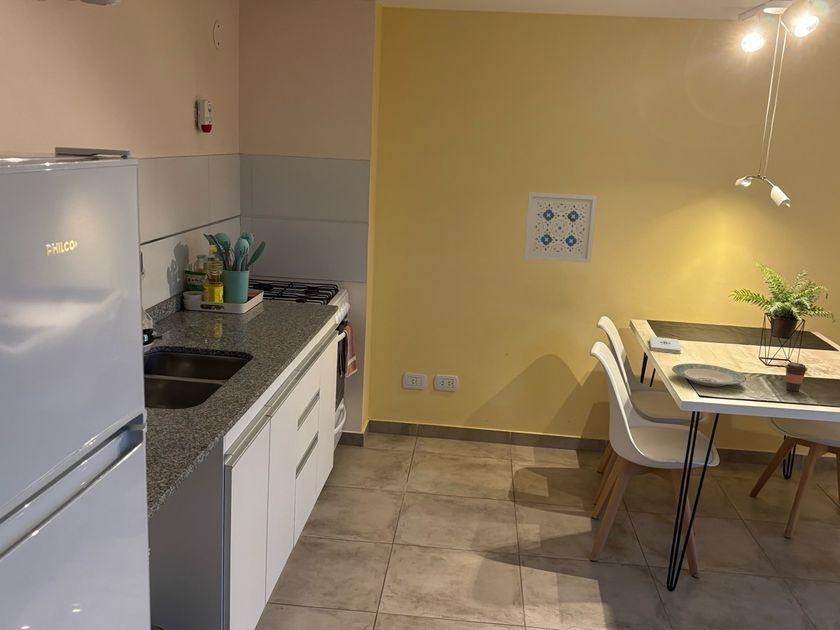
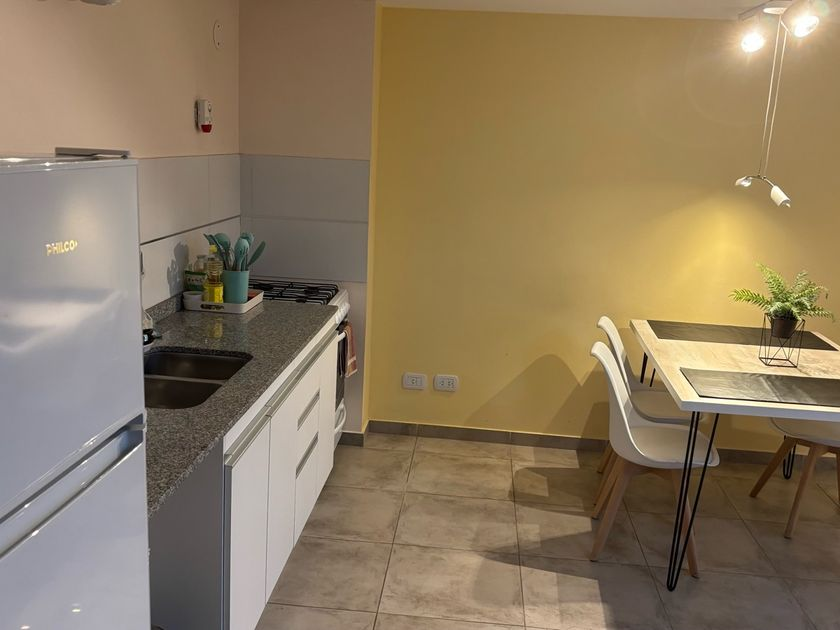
- coffee cup [784,361,808,393]
- wall art [523,191,598,264]
- plate [671,363,747,388]
- notepad [649,335,682,355]
